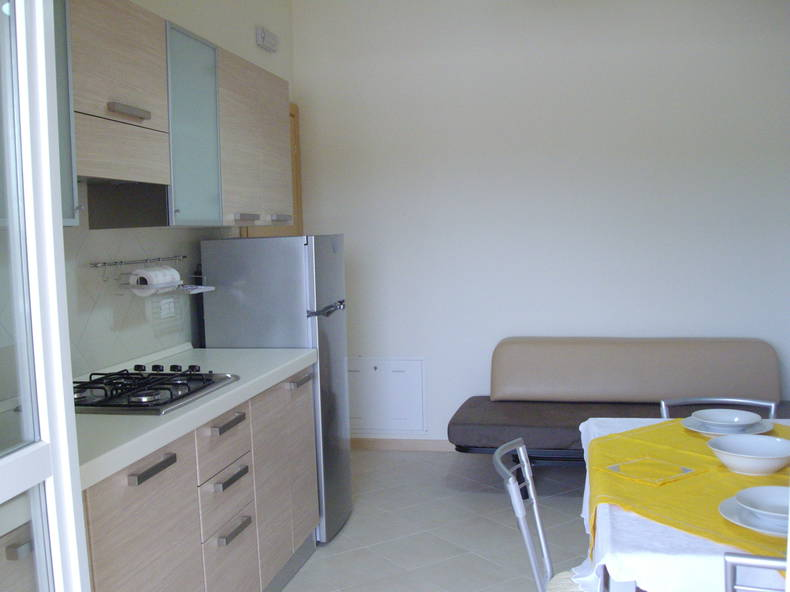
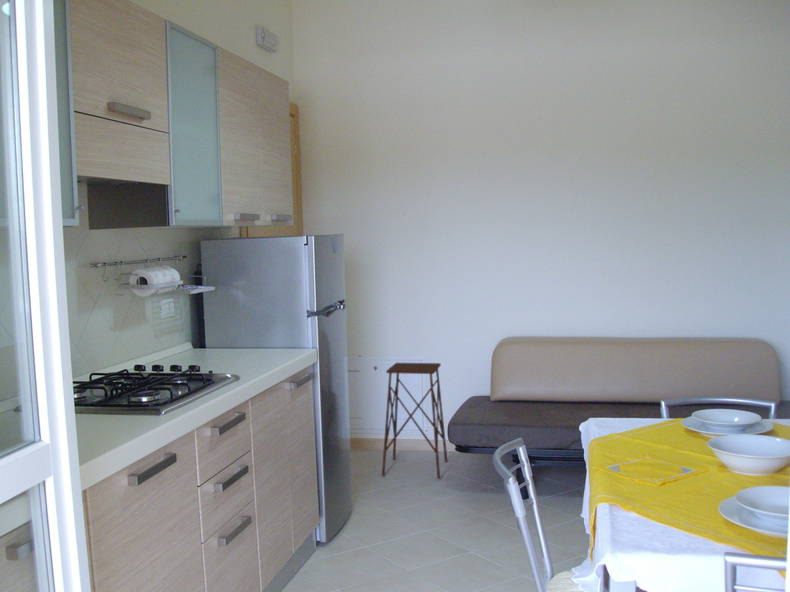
+ side table [381,362,448,480]
